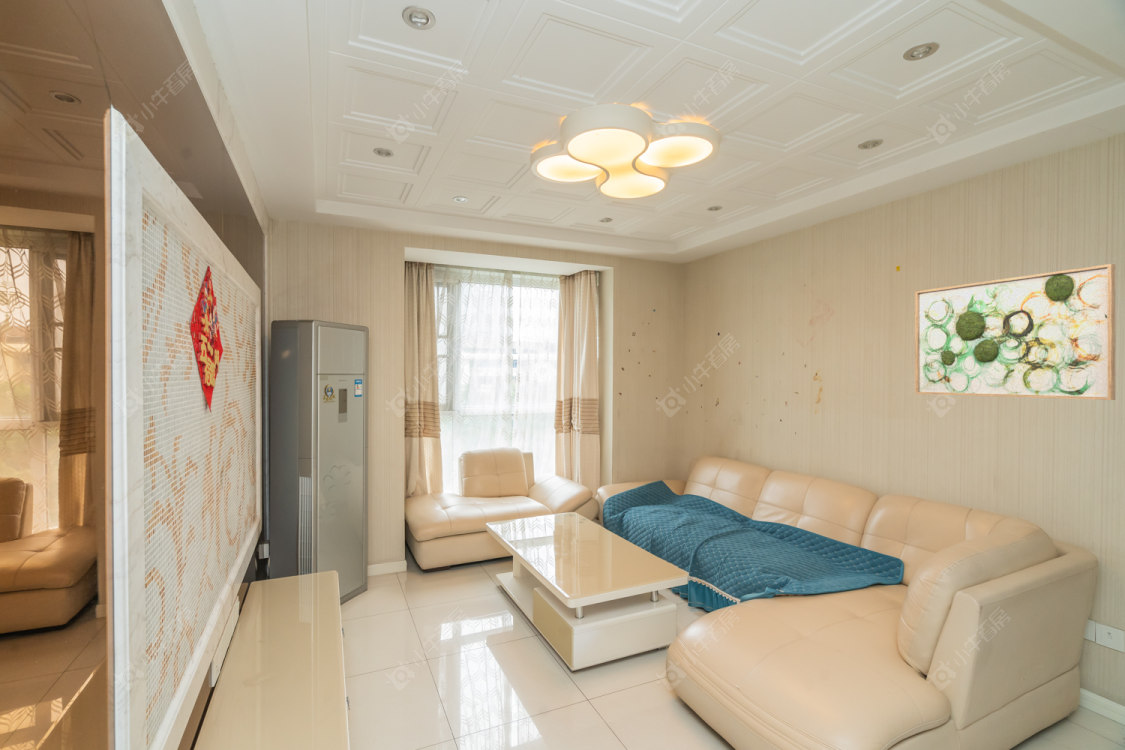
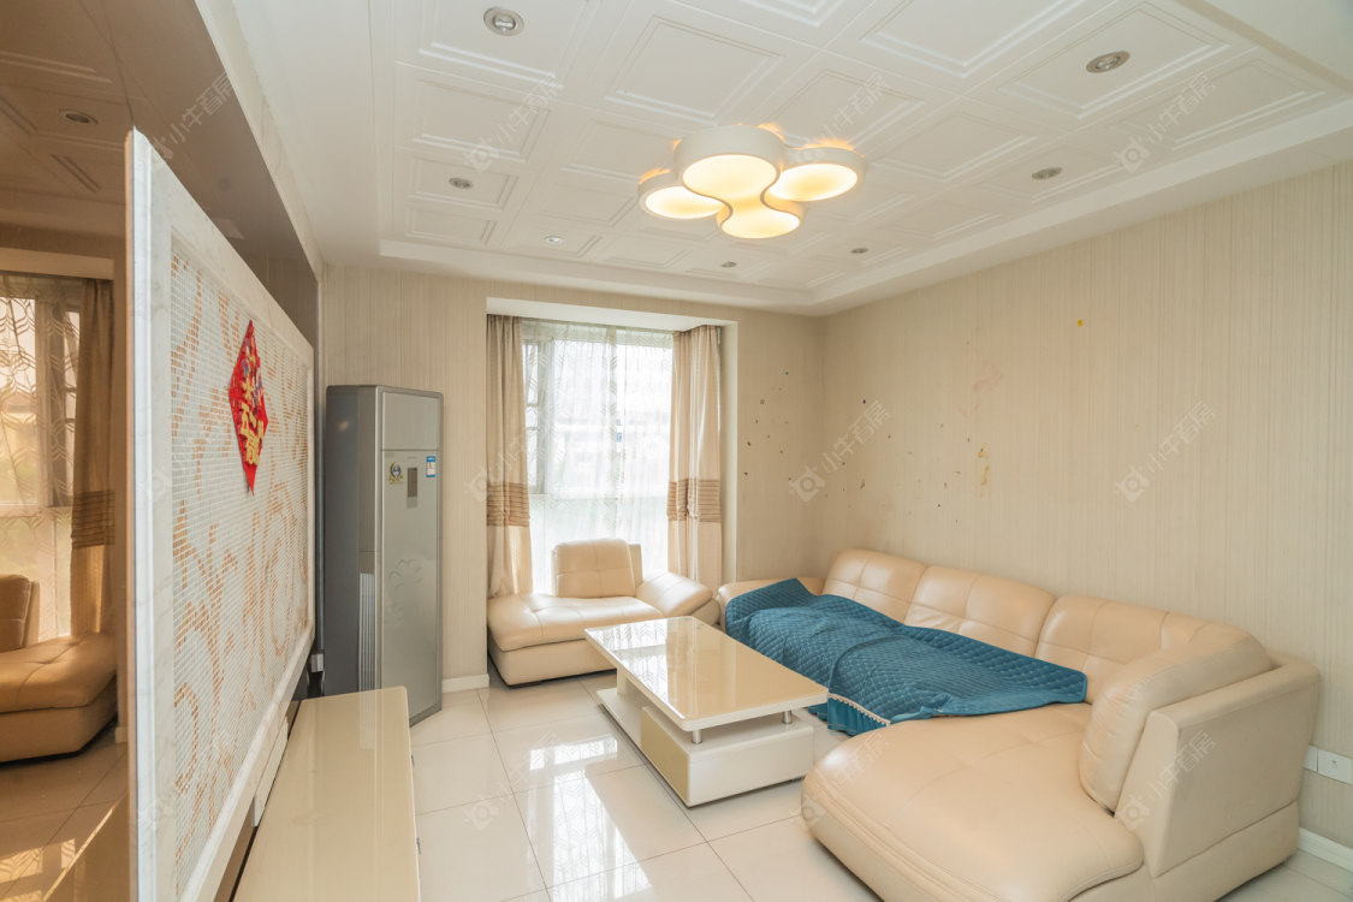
- wall art [914,263,1116,401]
